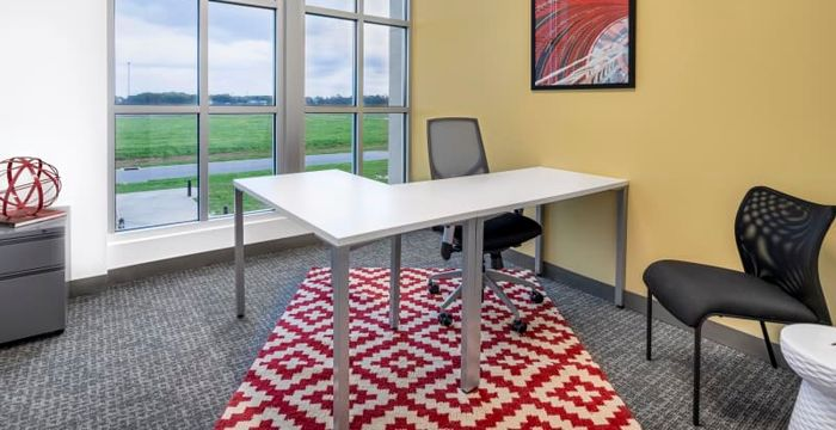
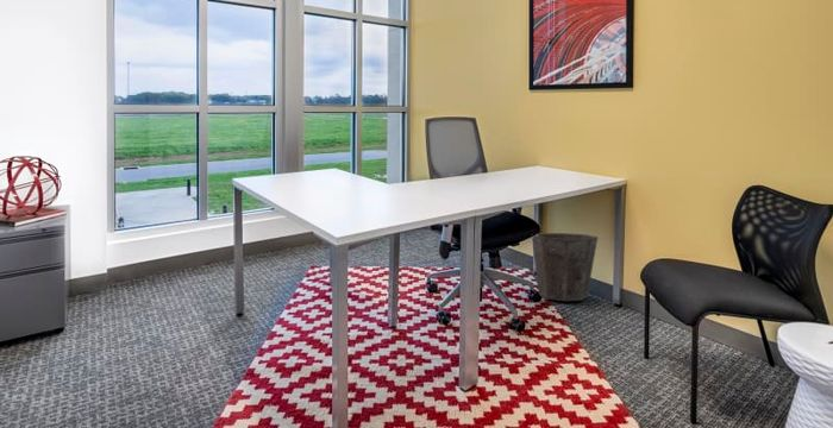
+ waste bin [531,232,599,302]
